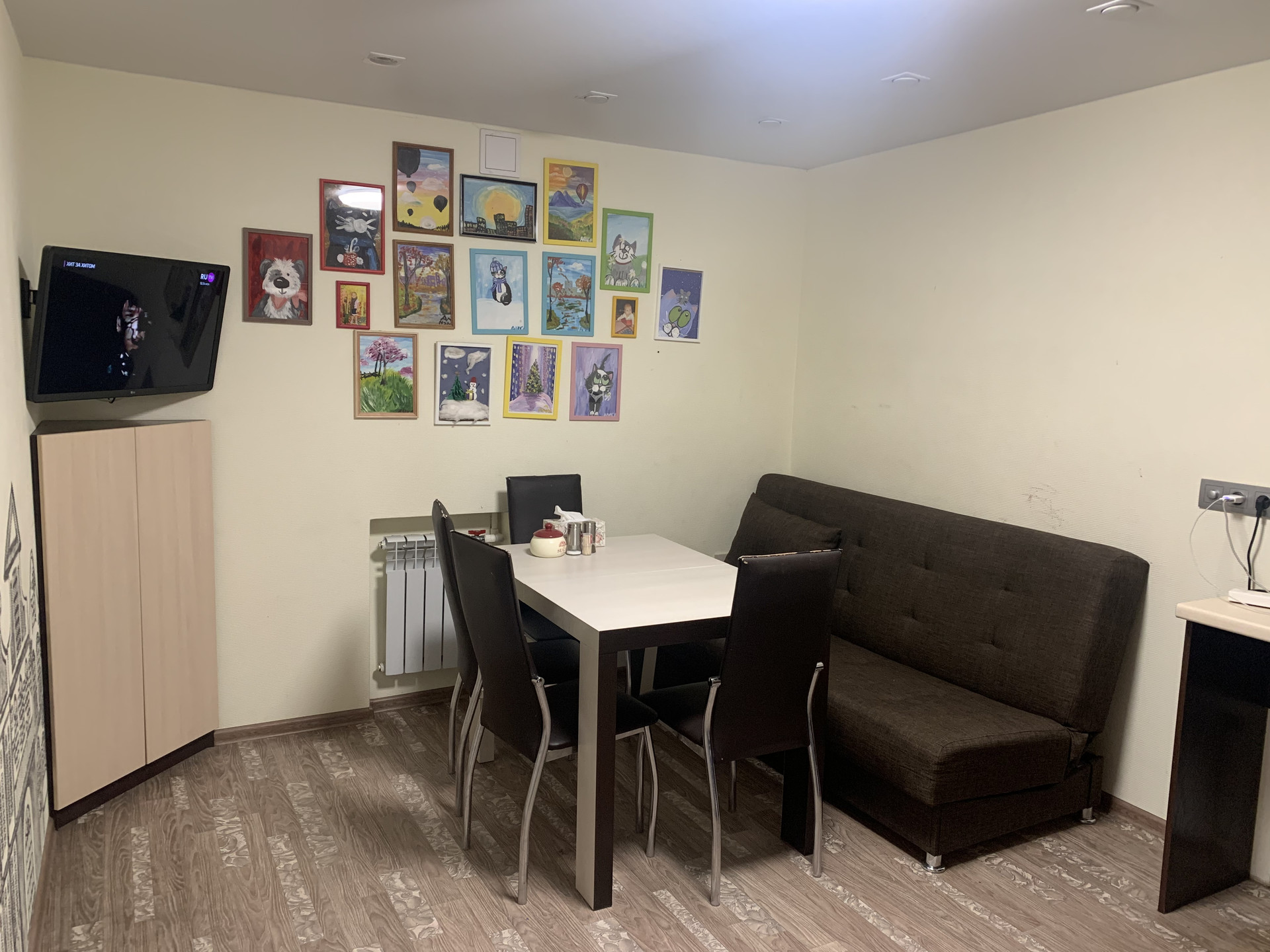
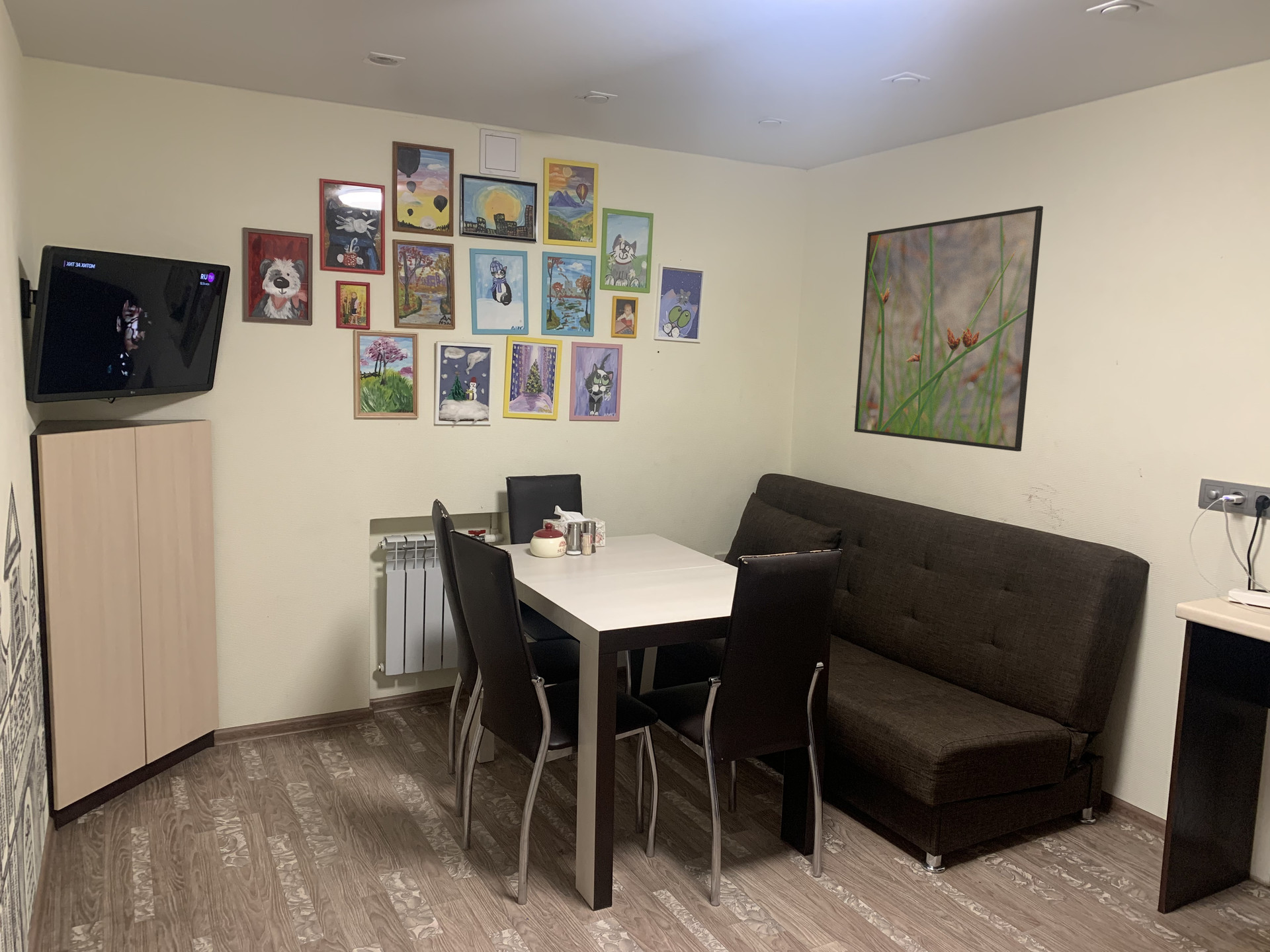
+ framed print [854,205,1044,452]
